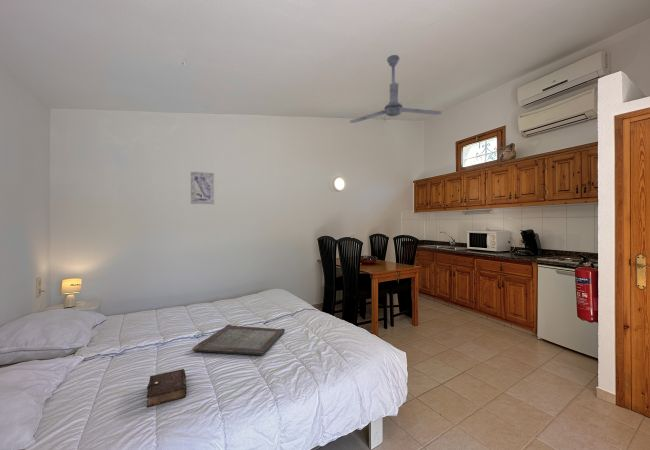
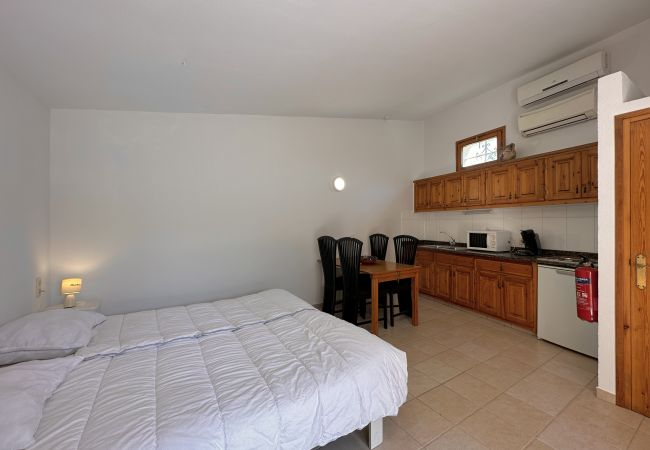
- serving tray [191,324,286,356]
- ceiling fan [349,54,443,124]
- book [146,368,188,409]
- wall art [190,171,215,205]
